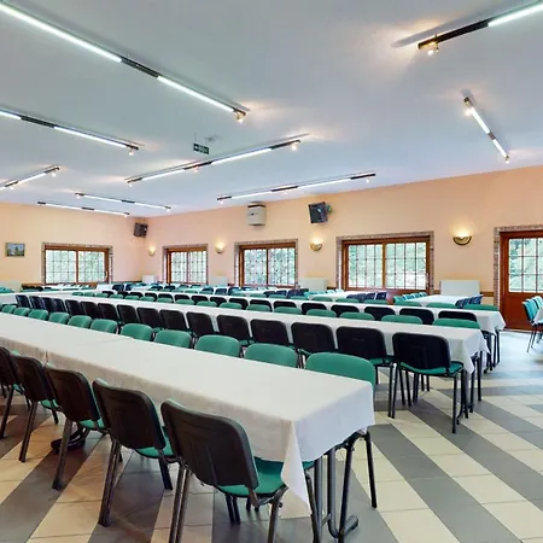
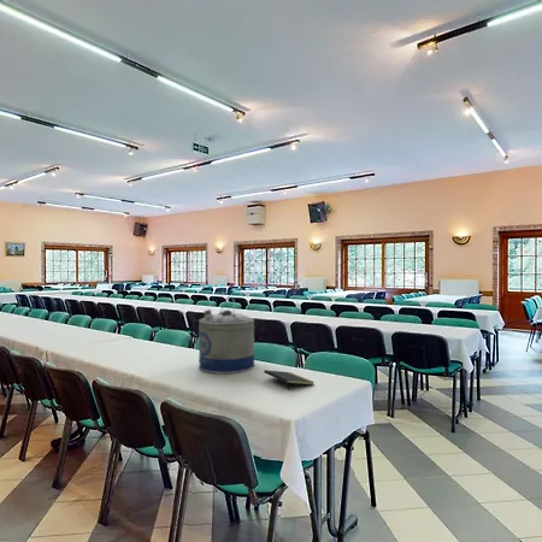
+ notepad [263,370,314,390]
+ water jug [198,295,255,375]
